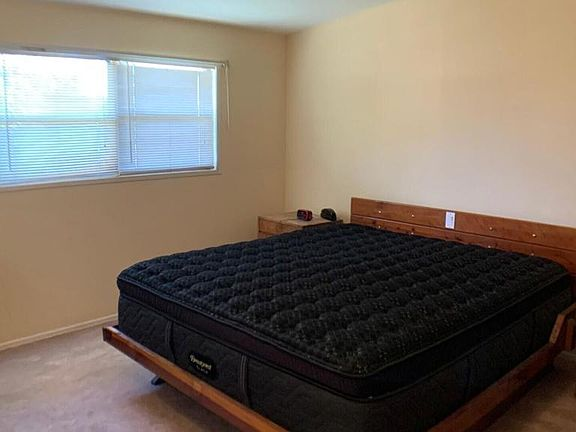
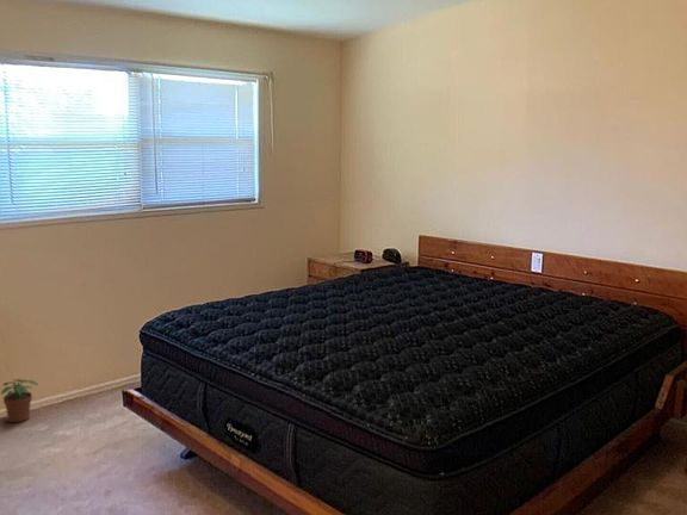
+ potted plant [0,378,39,424]
